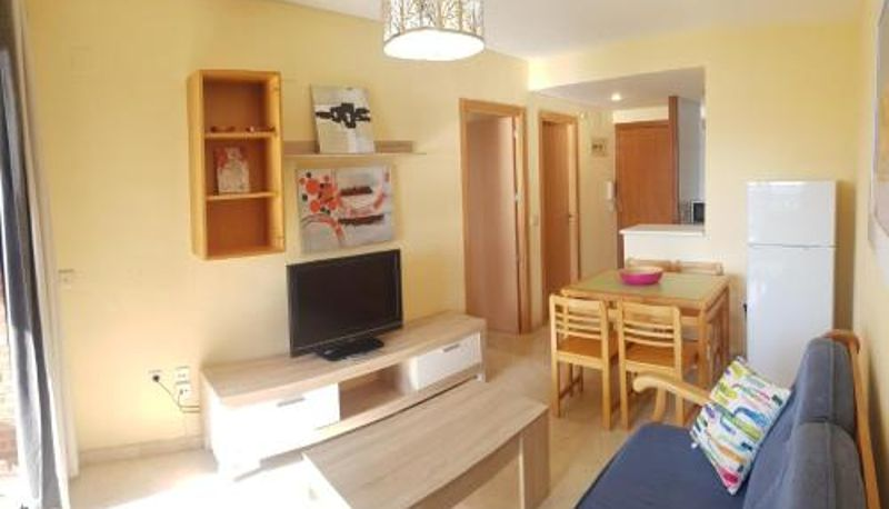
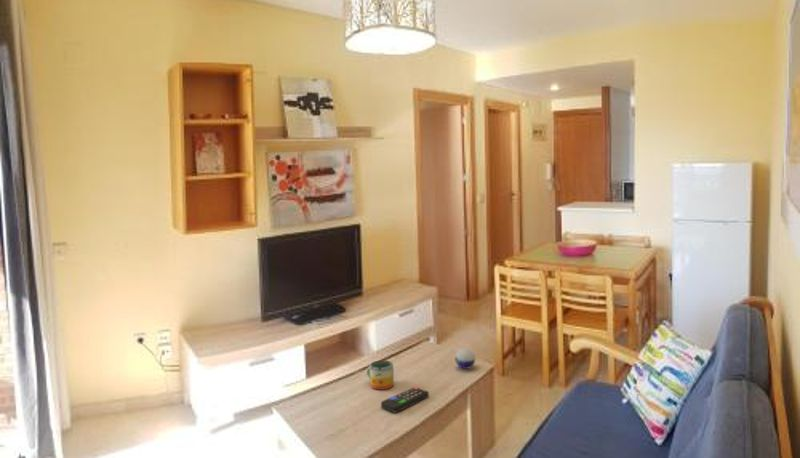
+ remote control [380,386,430,413]
+ mug [366,360,395,390]
+ decorative orb [454,347,476,370]
